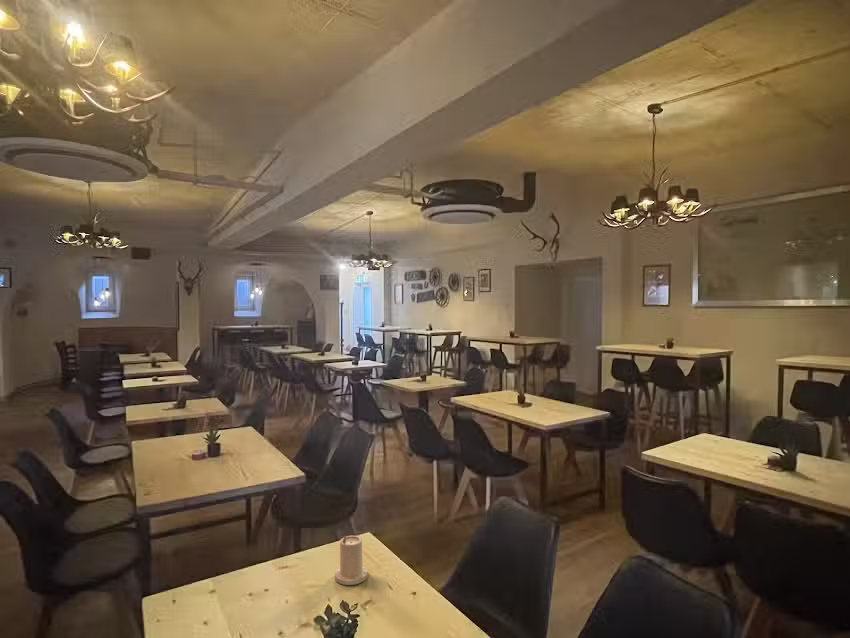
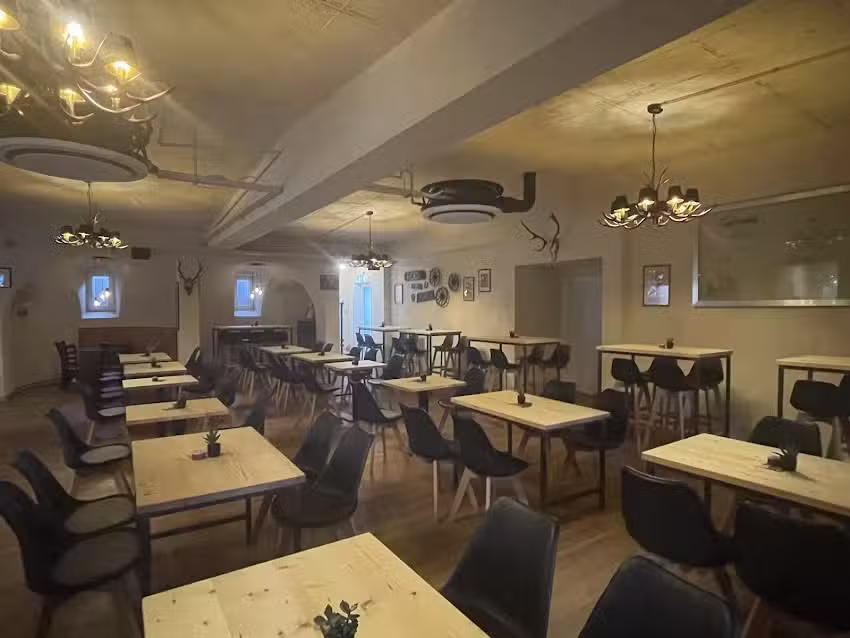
- candle [334,535,369,586]
